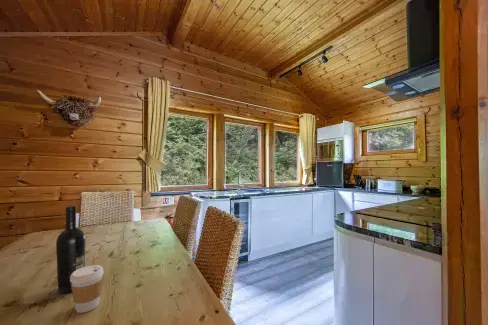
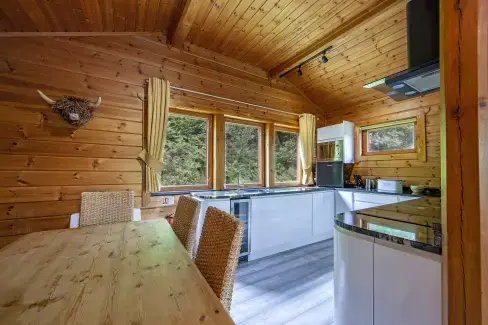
- wine bottle [55,205,86,294]
- coffee cup [70,264,104,314]
